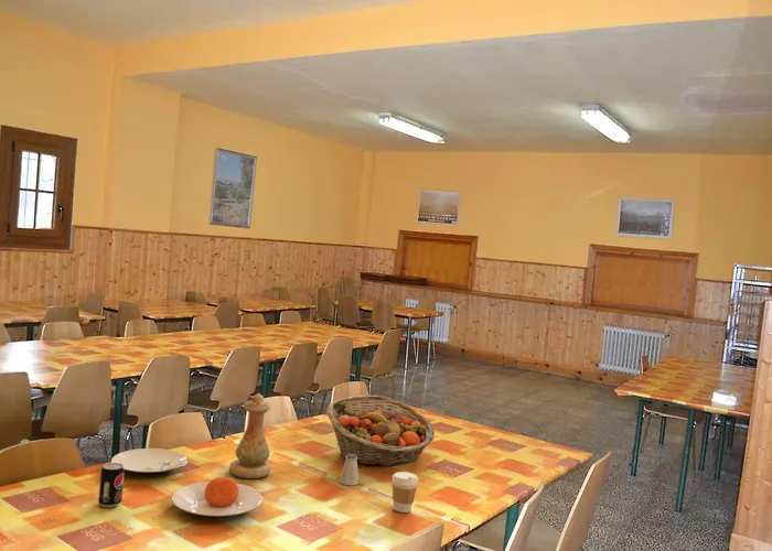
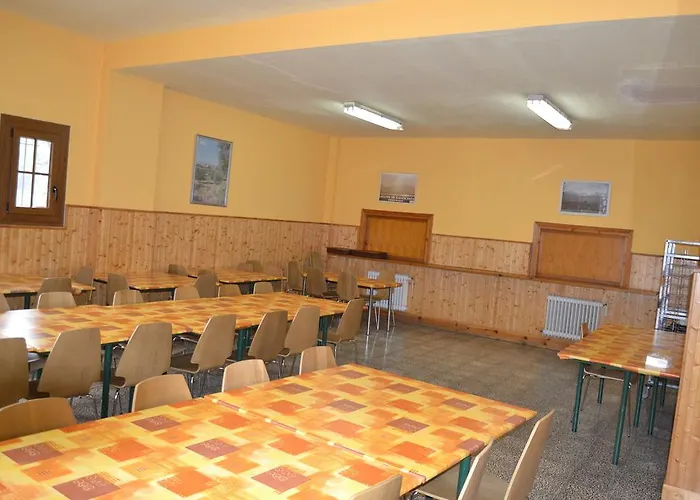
- beverage can [97,462,126,509]
- saltshaker [339,454,360,487]
- fruit basket [325,395,436,467]
- vase [228,392,272,479]
- plate [171,476,264,517]
- plate [110,447,189,475]
- coffee cup [392,471,419,514]
